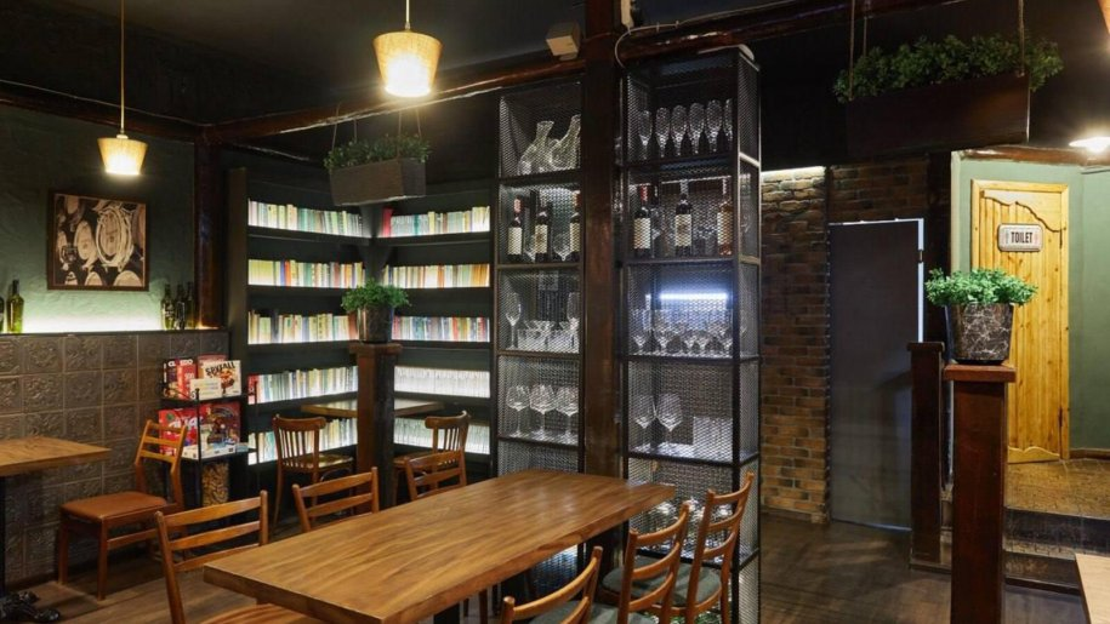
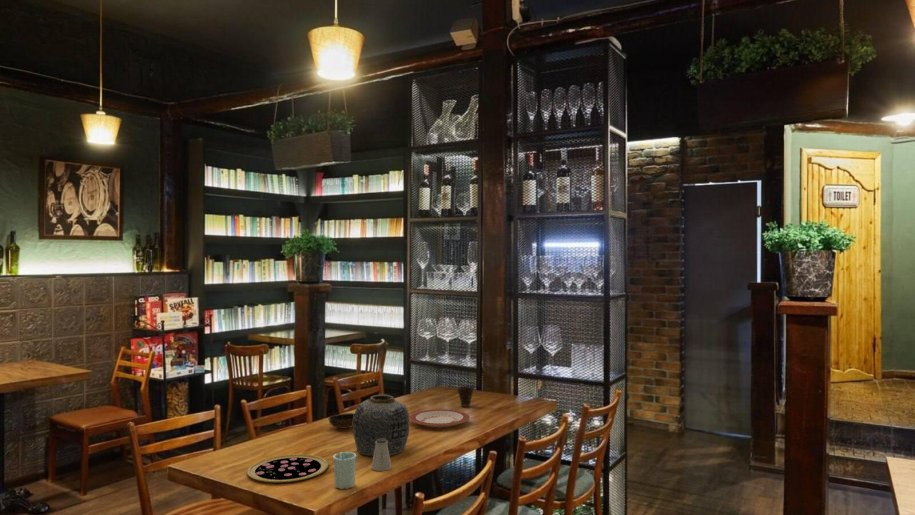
+ cup [456,385,475,408]
+ plate [409,408,471,428]
+ saltshaker [370,438,393,472]
+ vase [352,393,410,457]
+ cup [333,451,357,490]
+ pizza [246,453,329,484]
+ bowl [327,412,355,430]
